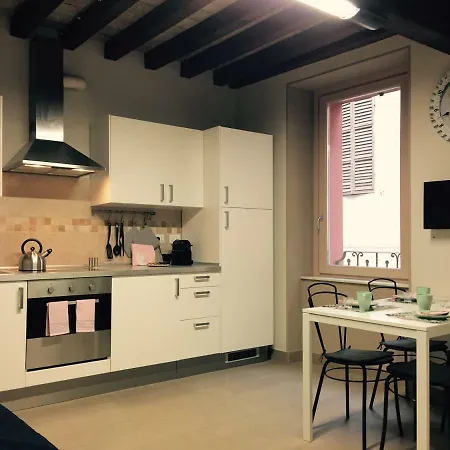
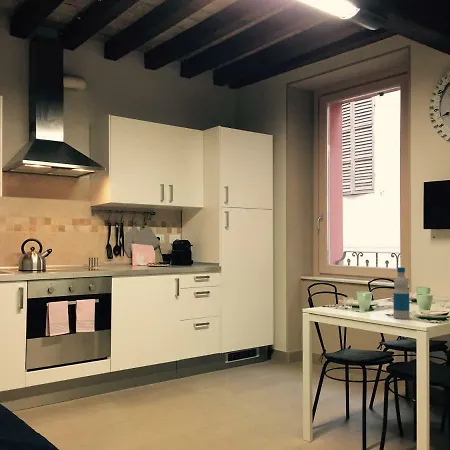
+ bottle [392,266,410,320]
